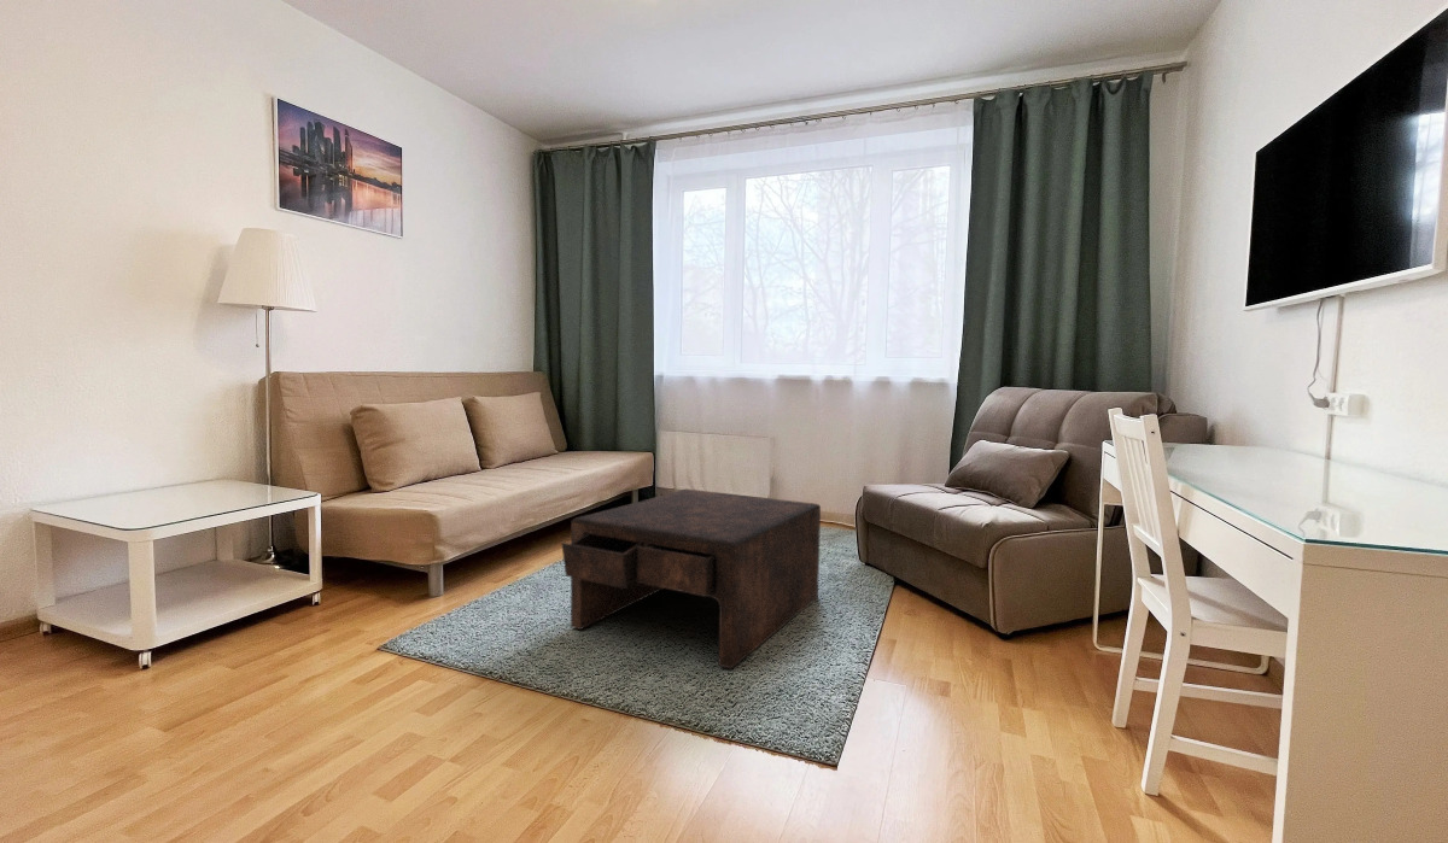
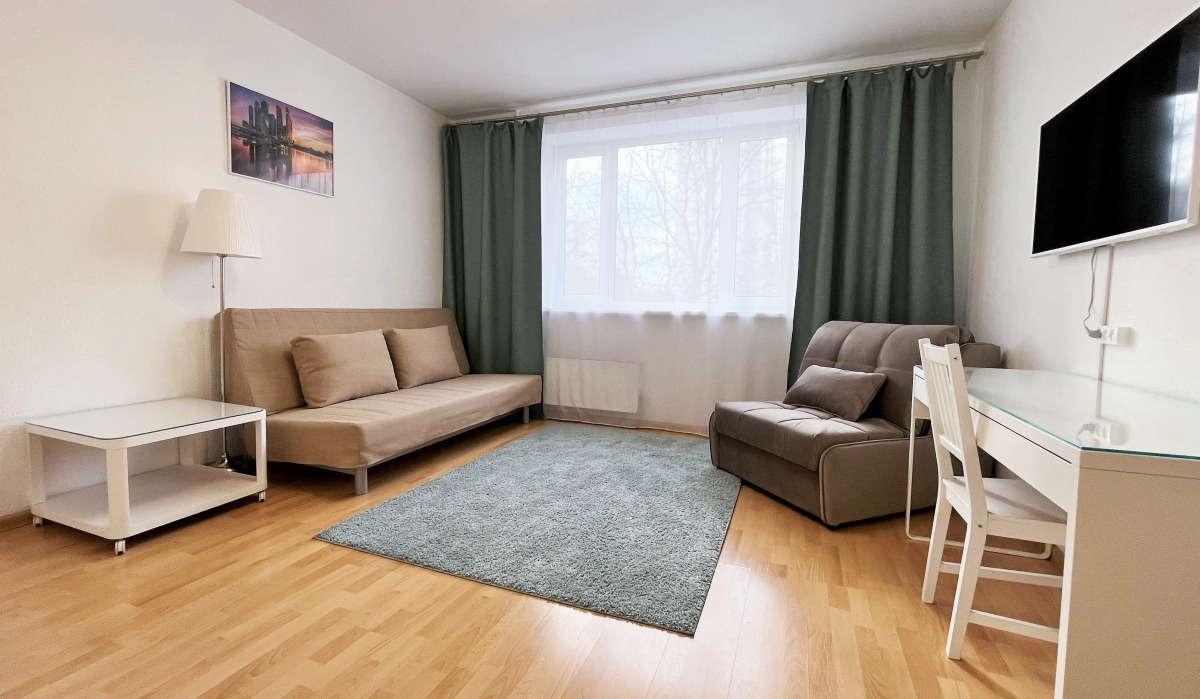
- coffee table [561,487,822,669]
